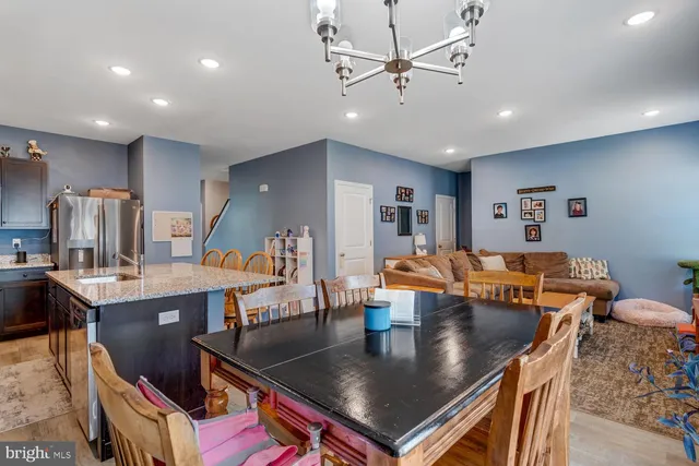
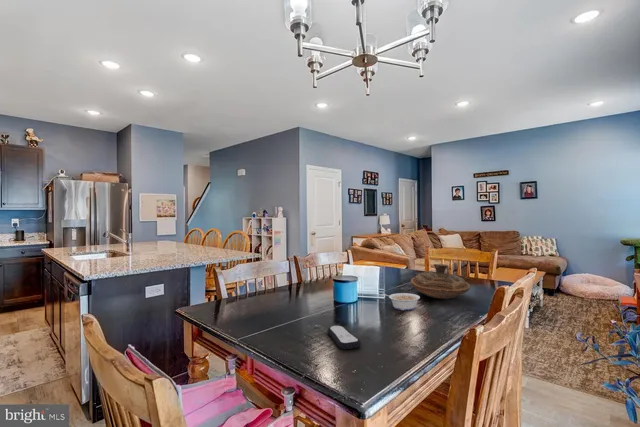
+ legume [382,292,421,311]
+ decorative bowl [410,263,471,299]
+ remote control [326,324,362,350]
